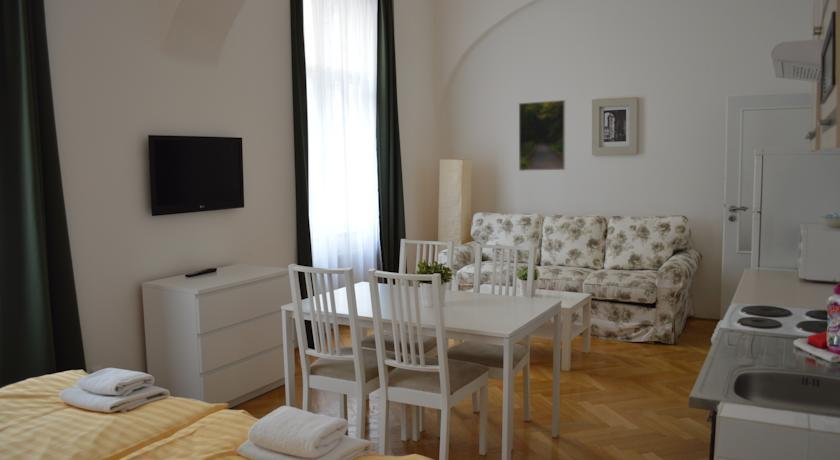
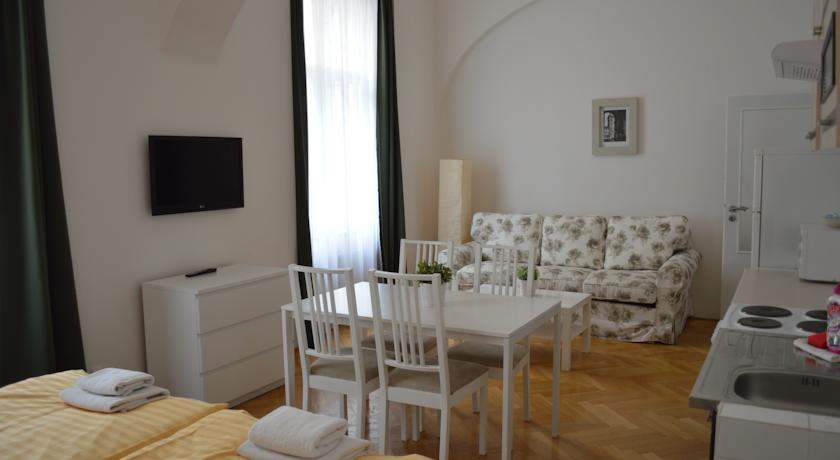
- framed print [518,99,566,172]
